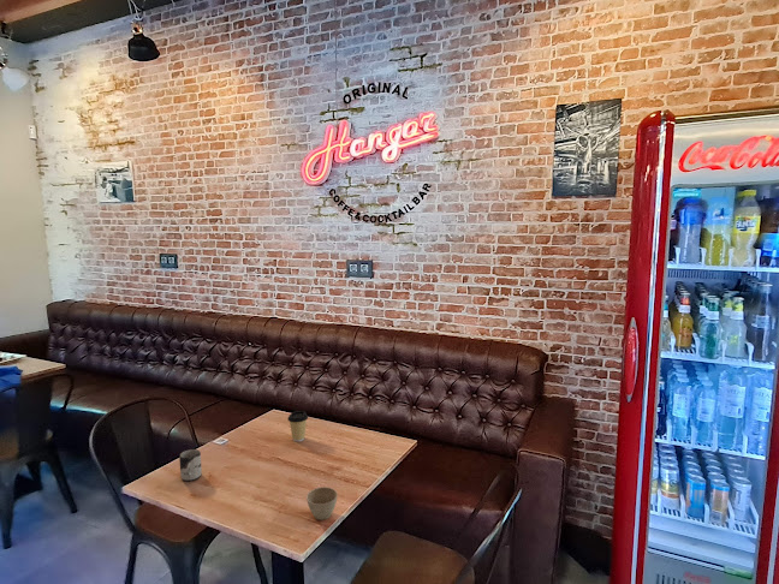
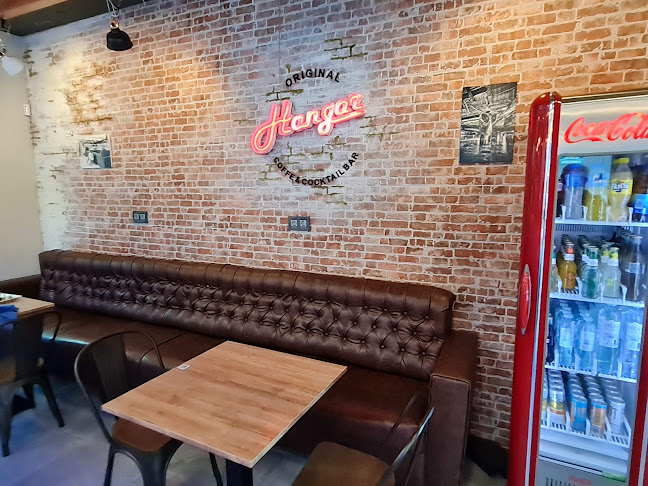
- flower pot [305,485,339,522]
- coffee cup [286,410,309,442]
- cup [178,448,203,482]
